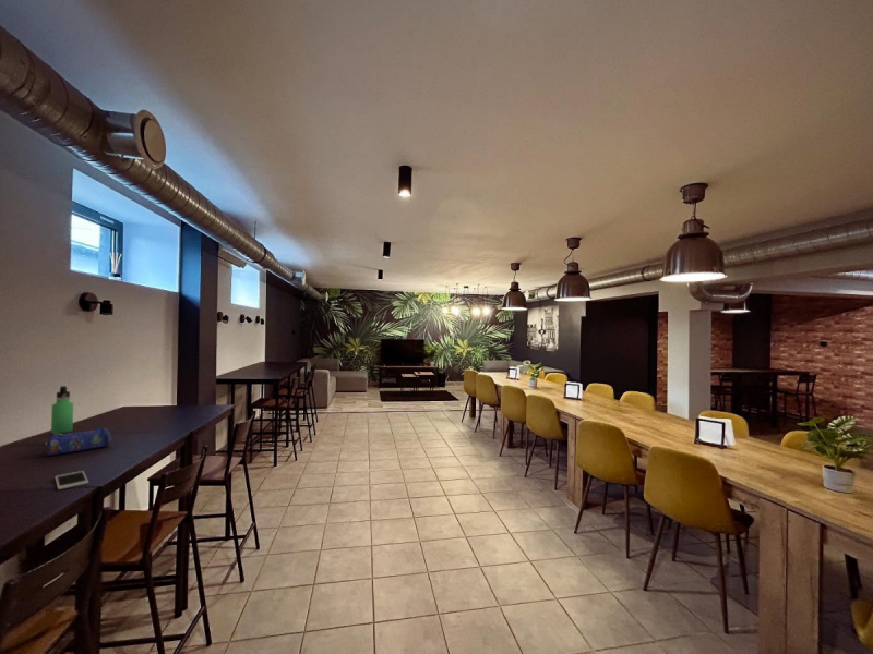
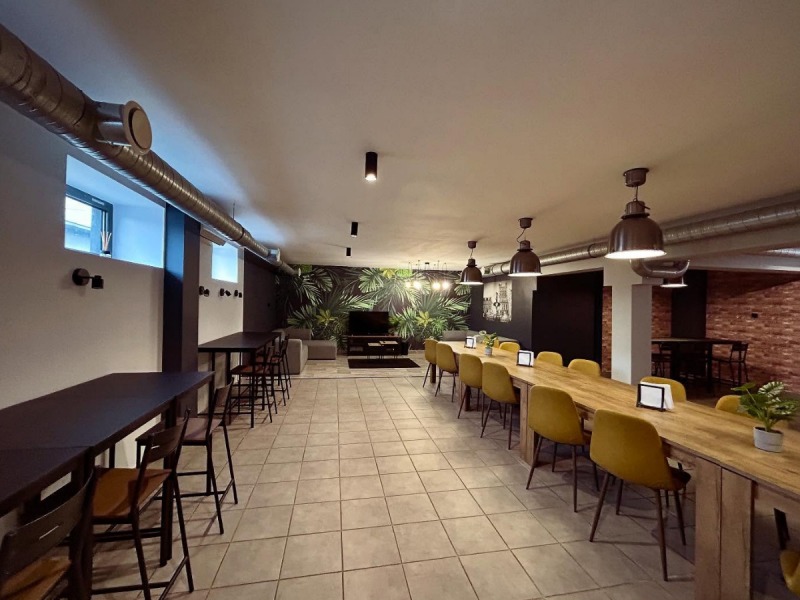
- cell phone [53,470,89,491]
- pencil case [44,426,112,457]
- thermos bottle [49,385,74,436]
